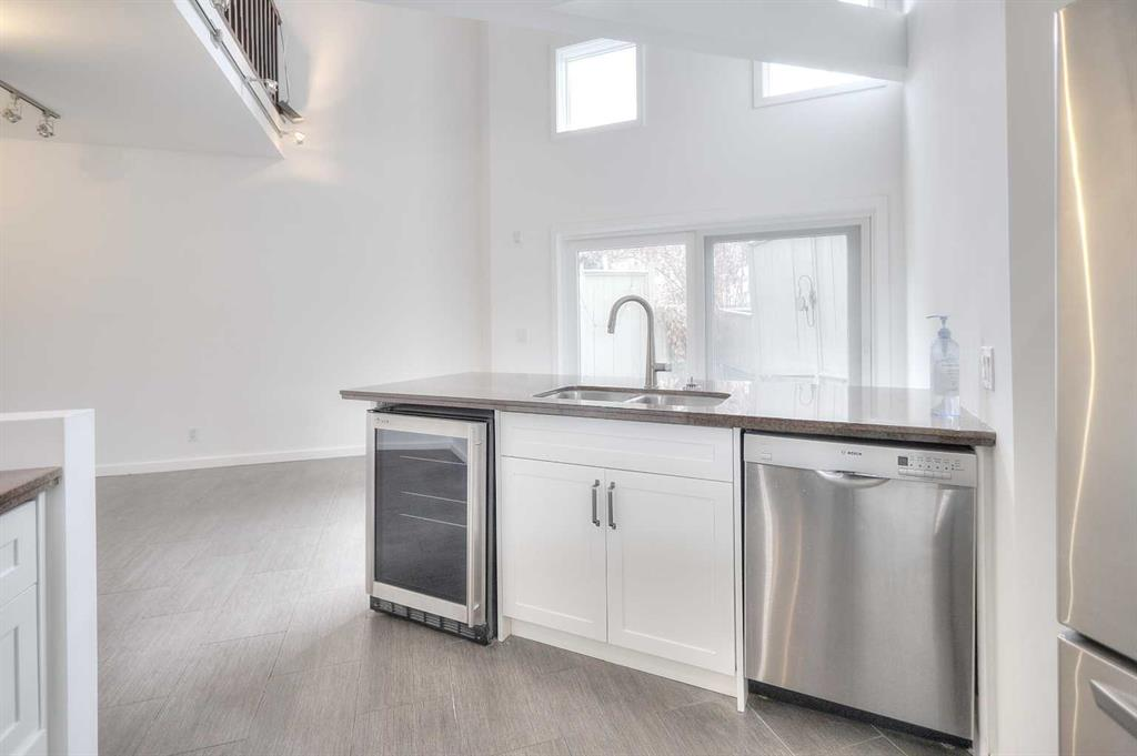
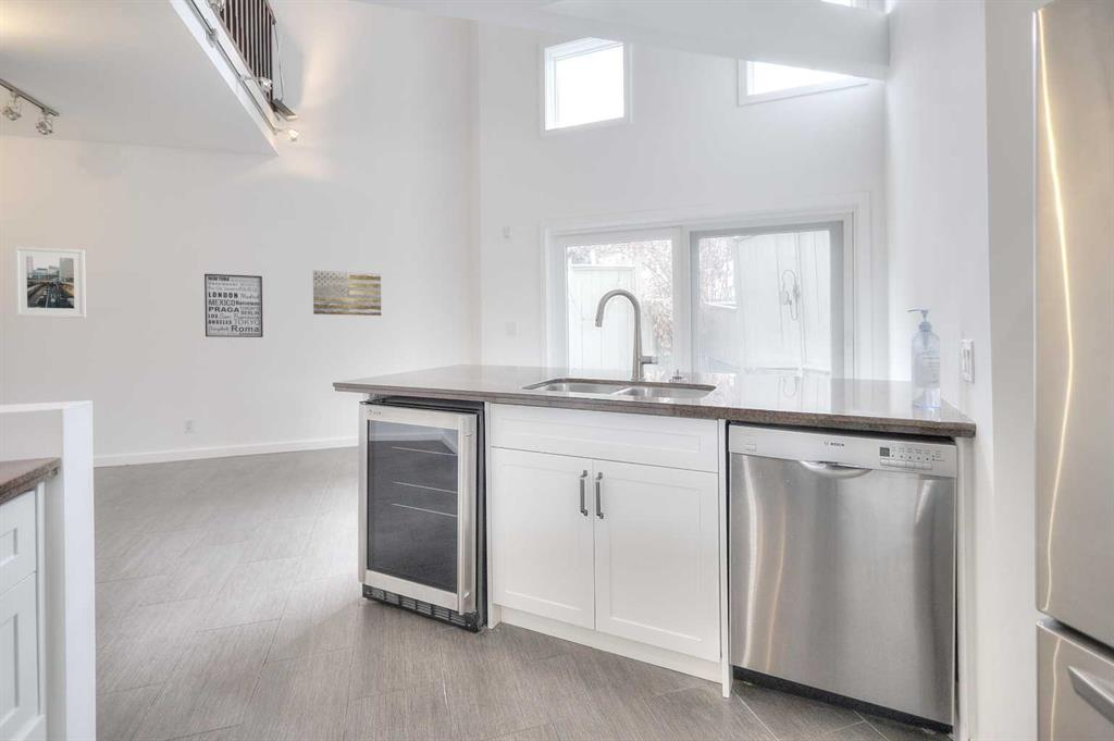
+ wall art [203,273,264,338]
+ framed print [13,245,87,319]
+ wall art [312,269,382,317]
